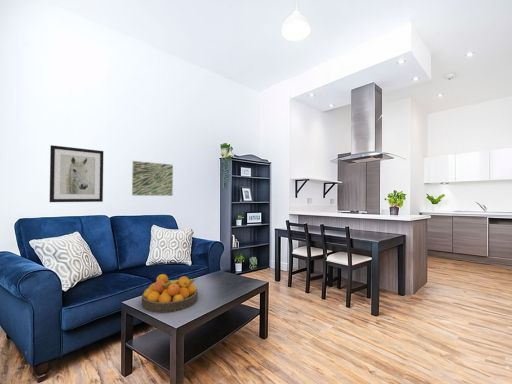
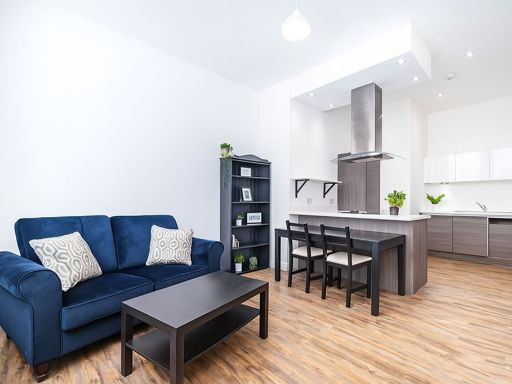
- wall art [49,144,104,203]
- fruit bowl [141,273,199,313]
- wall art [131,160,174,197]
